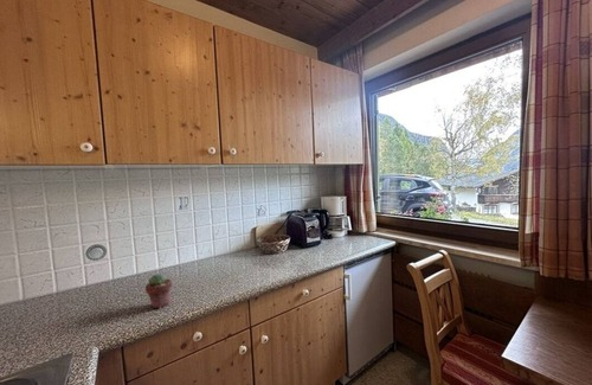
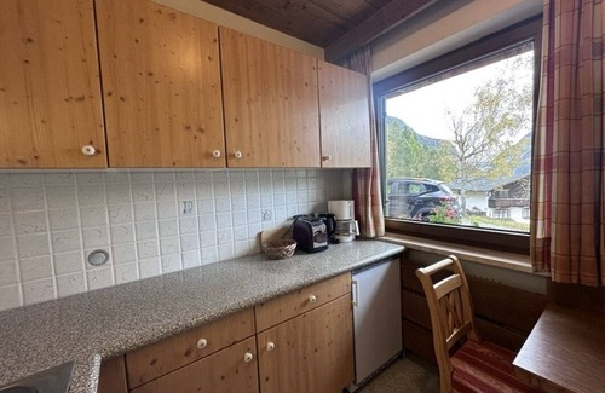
- potted succulent [144,272,173,309]
